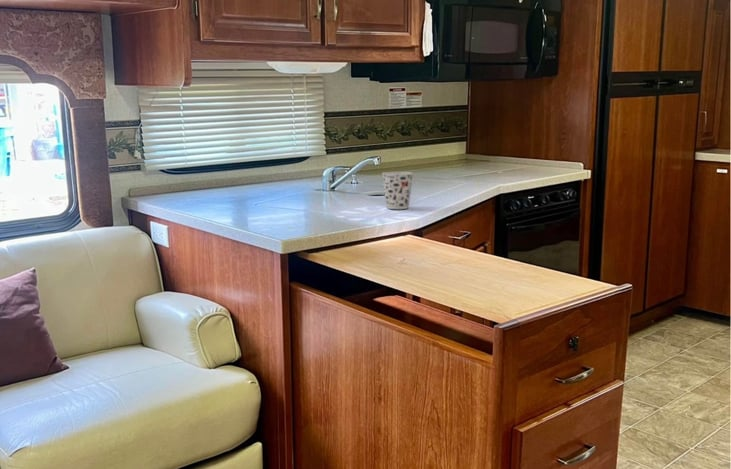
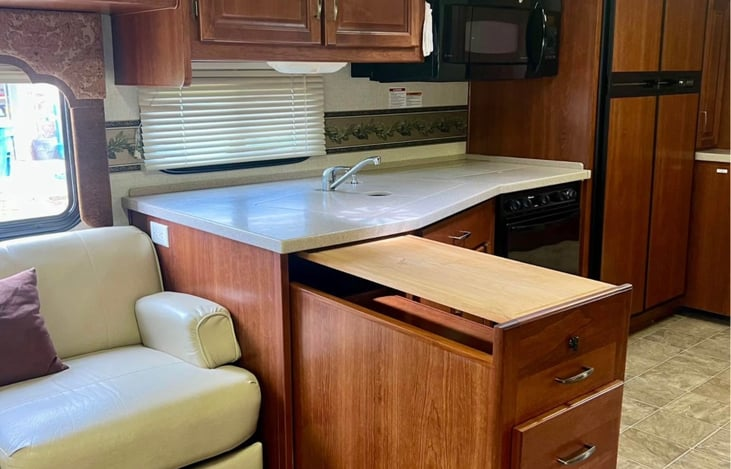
- cup [381,171,414,210]
